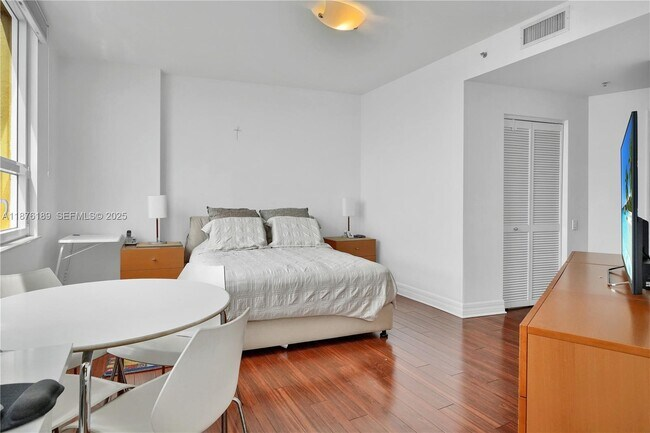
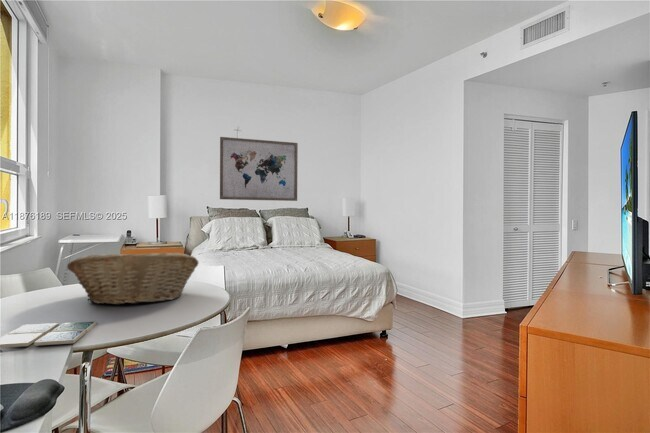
+ wall art [219,136,299,202]
+ fruit basket [66,252,200,306]
+ drink coaster [0,320,98,349]
